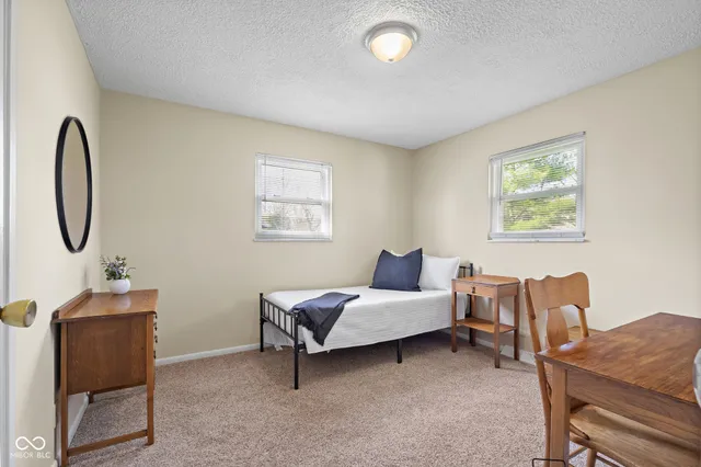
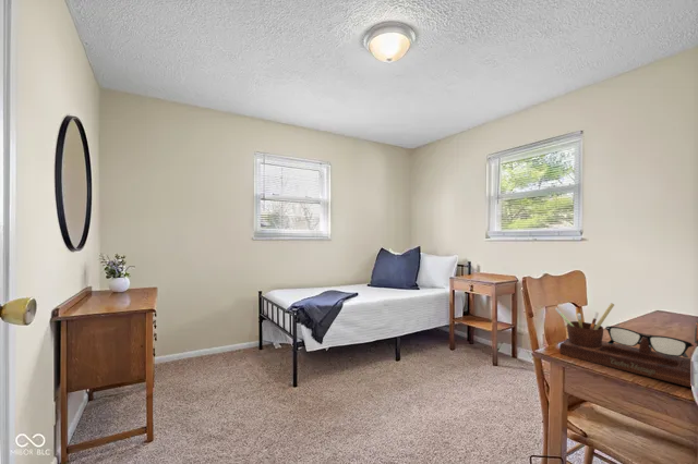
+ desk organizer [554,302,698,389]
